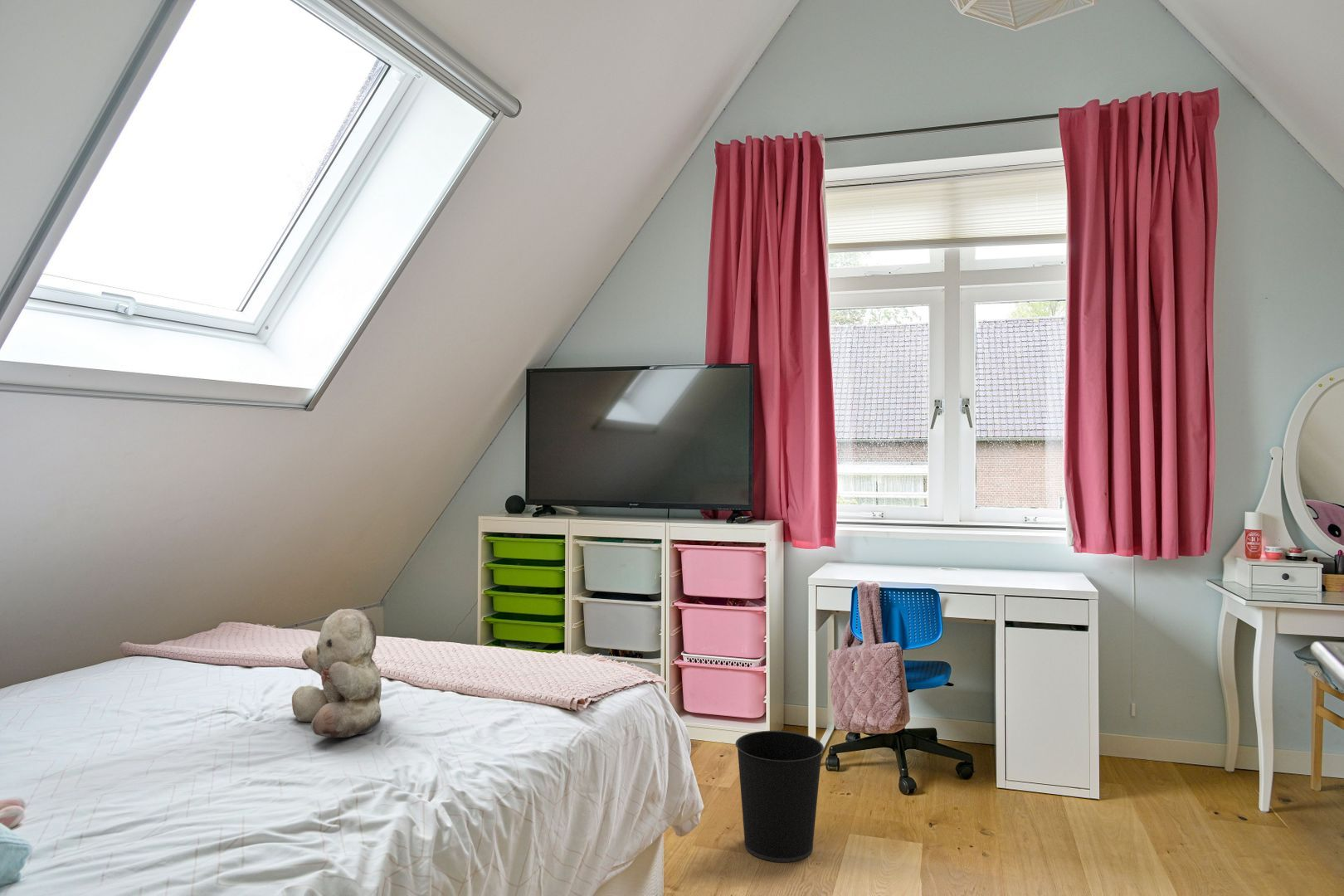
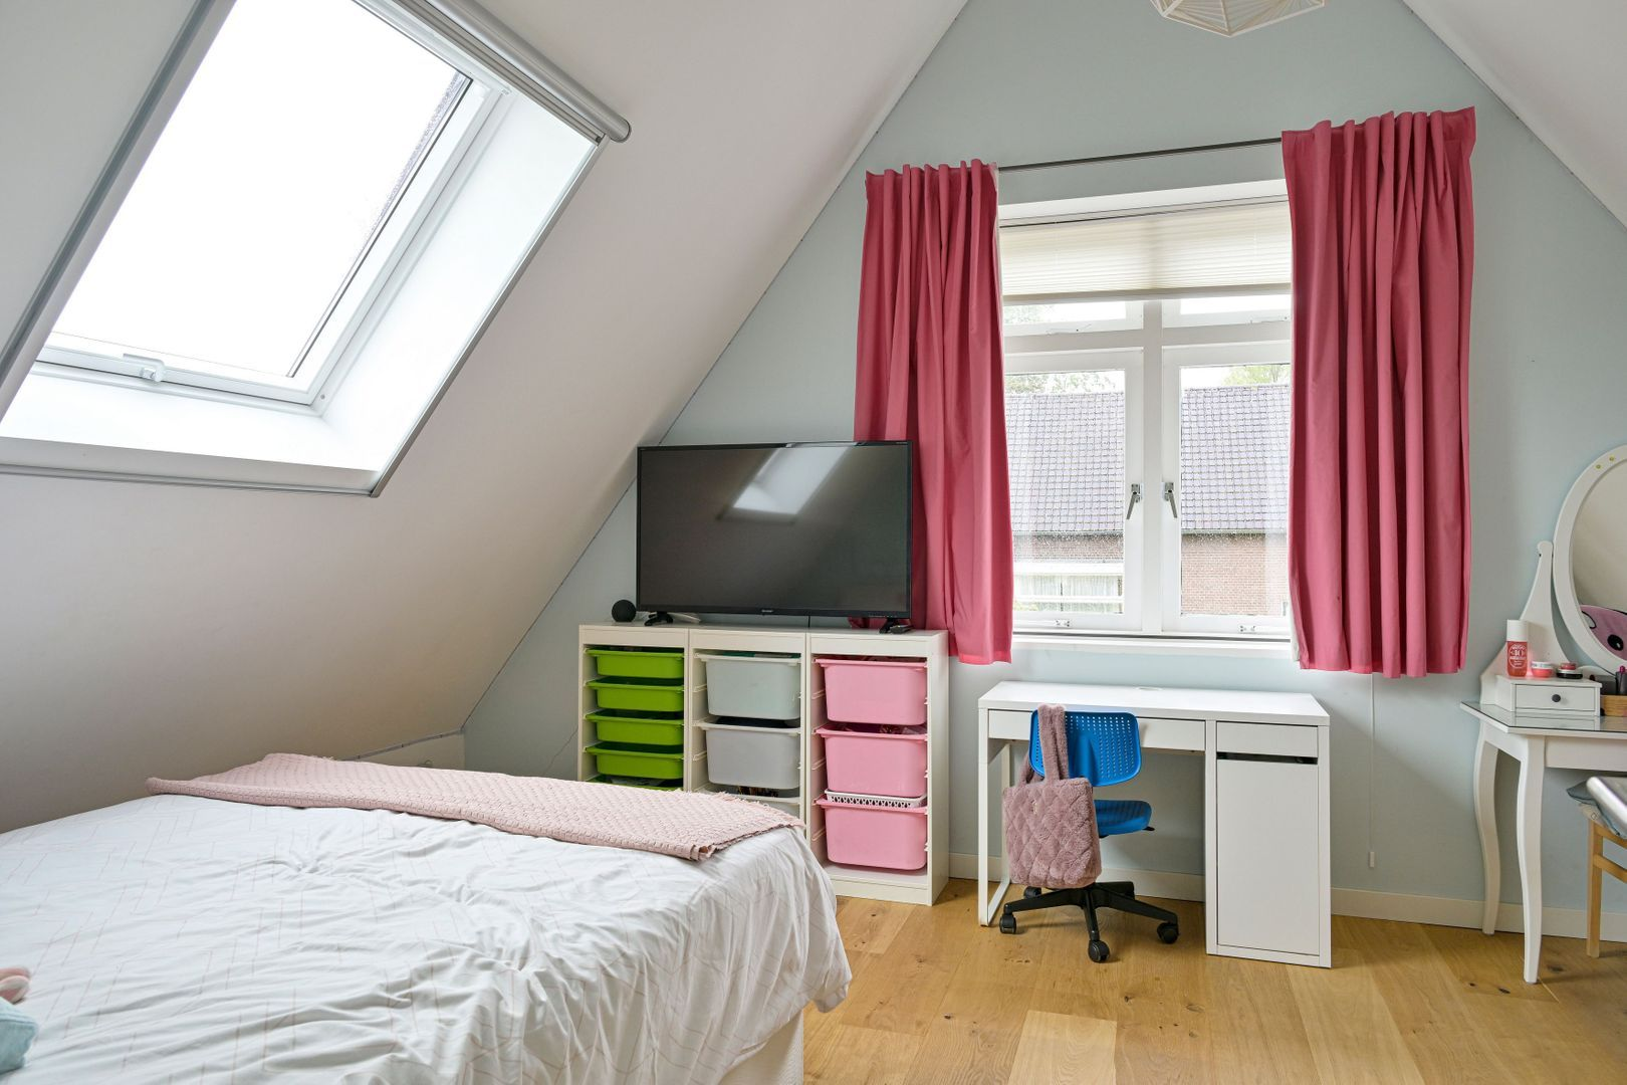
- teddy bear [291,608,382,738]
- wastebasket [735,730,825,863]
